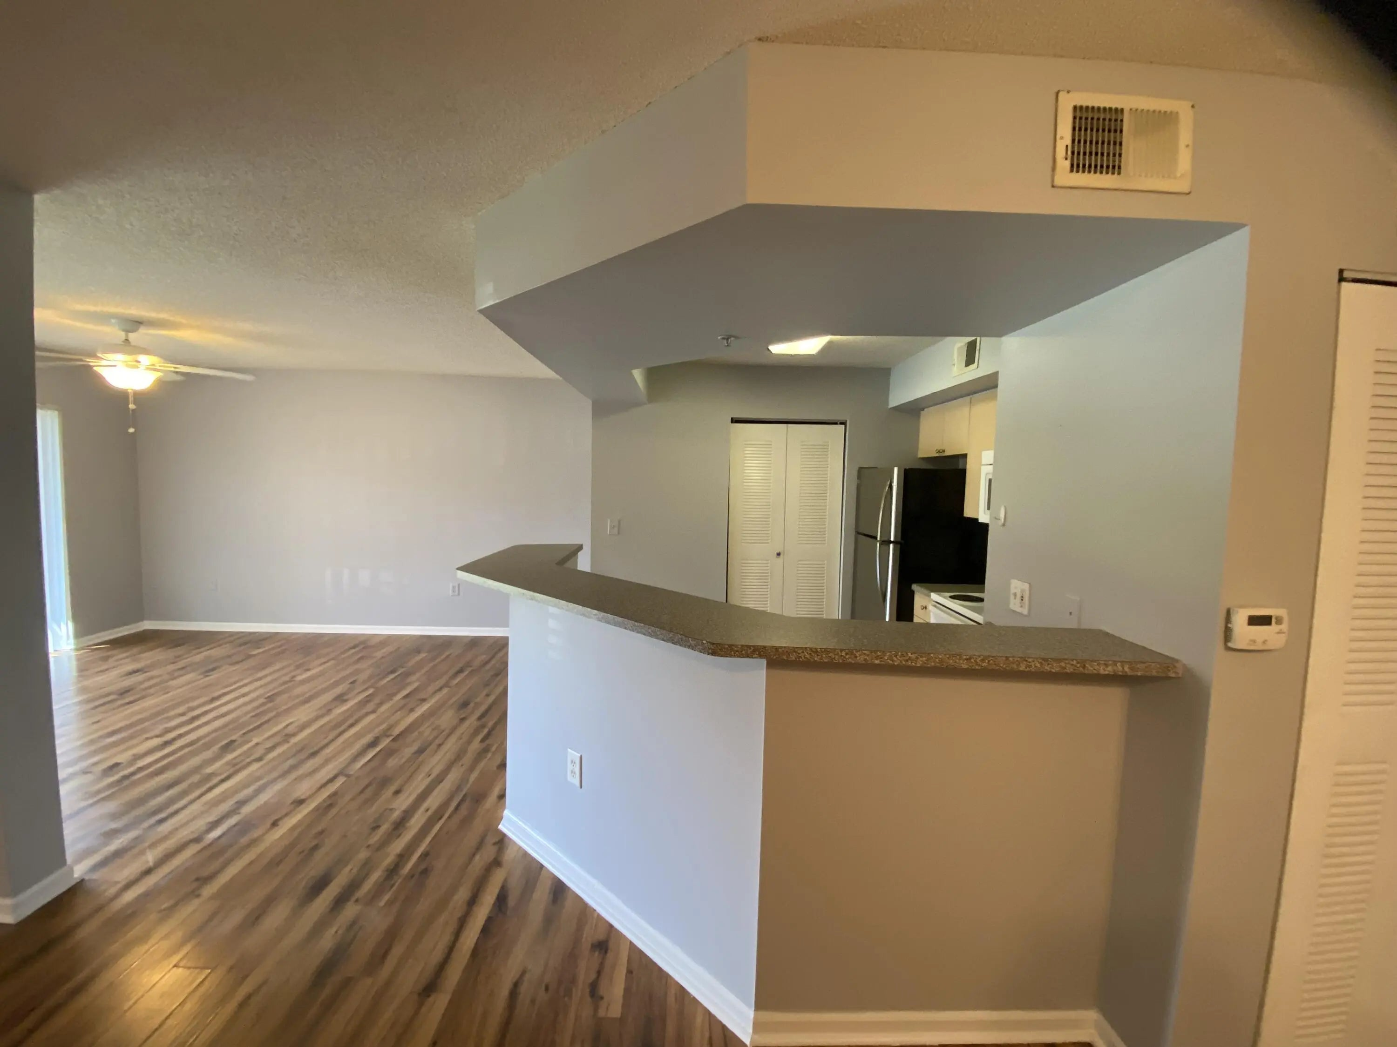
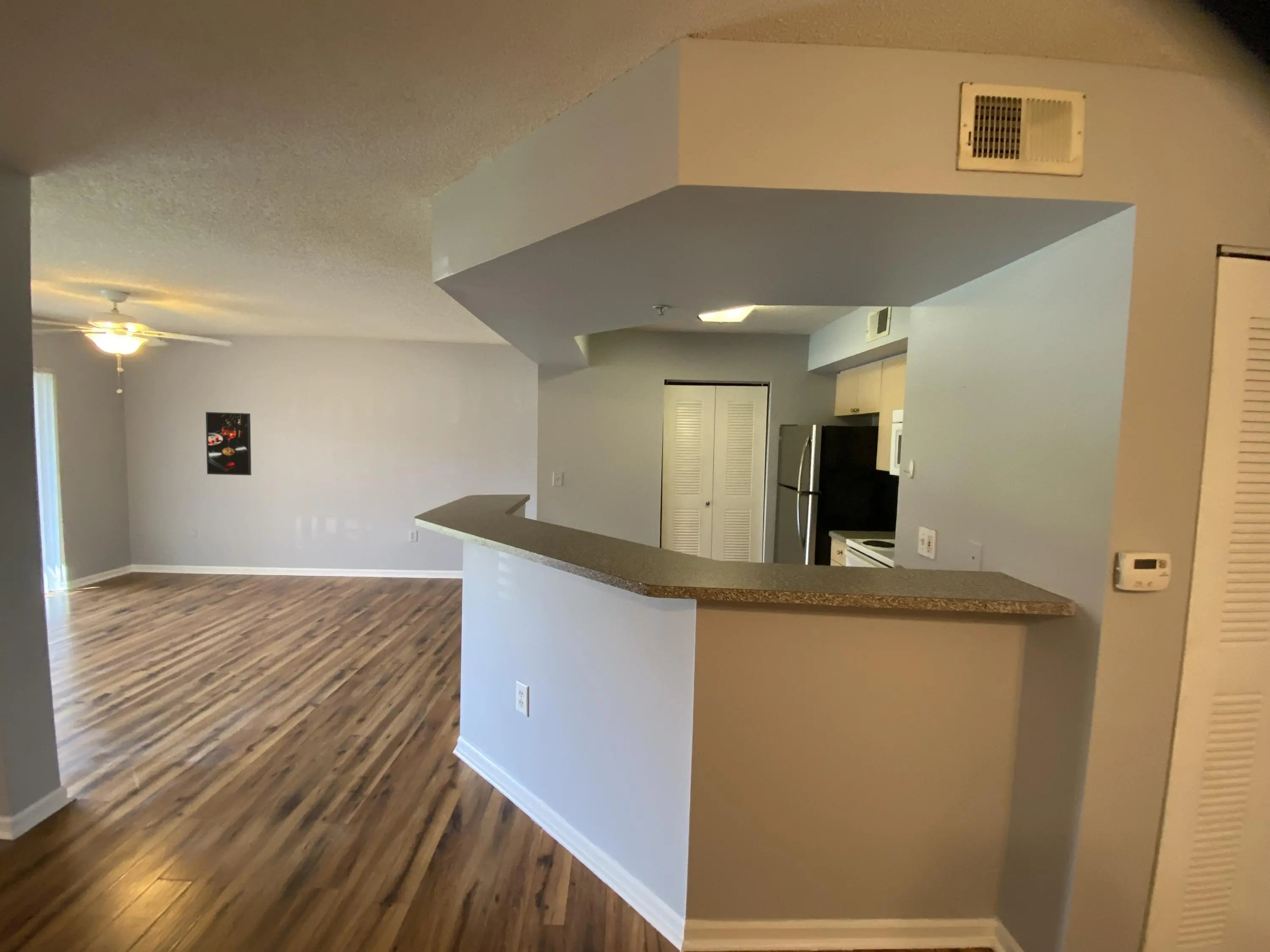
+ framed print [205,412,252,476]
